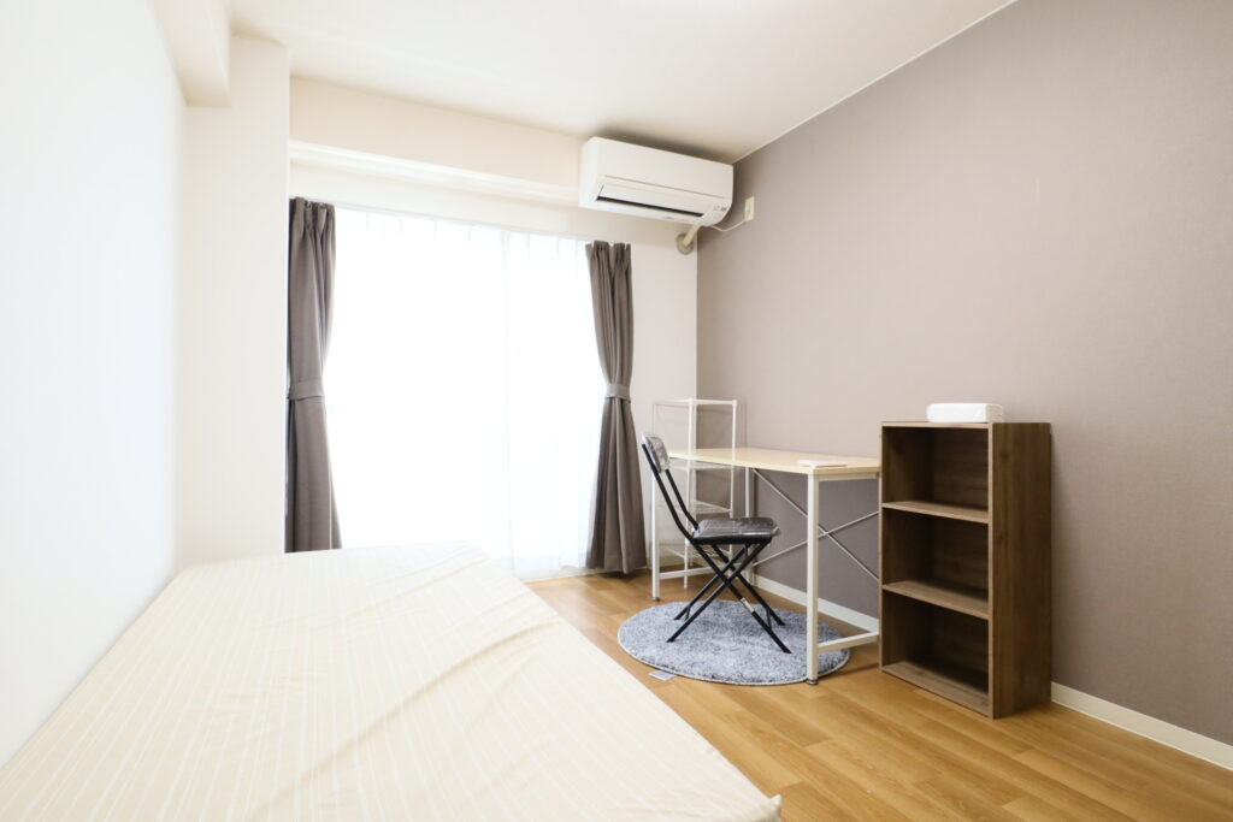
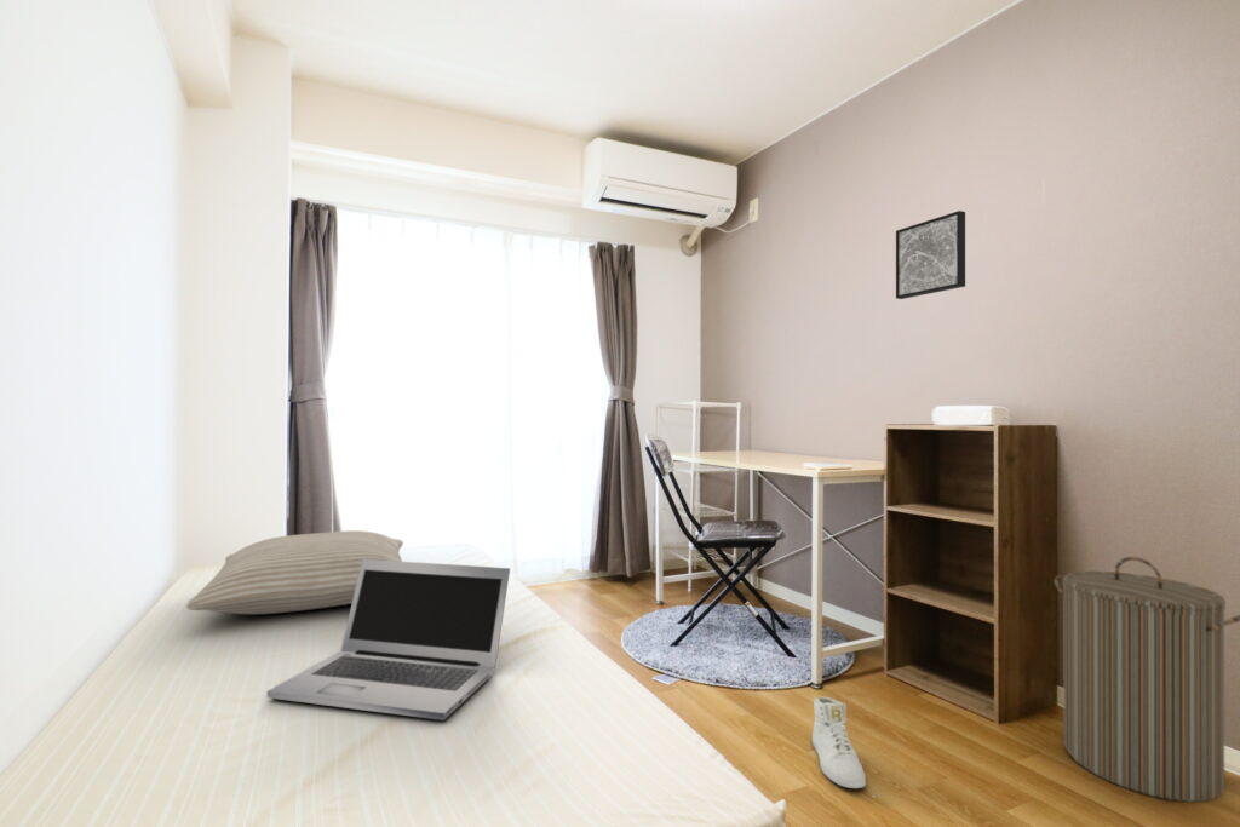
+ sneaker [811,696,867,789]
+ laptop [265,559,511,722]
+ pillow [185,529,404,615]
+ laundry hamper [1054,556,1240,803]
+ wall art [895,209,966,300]
